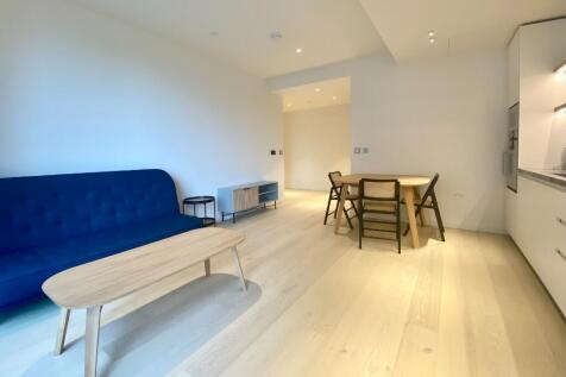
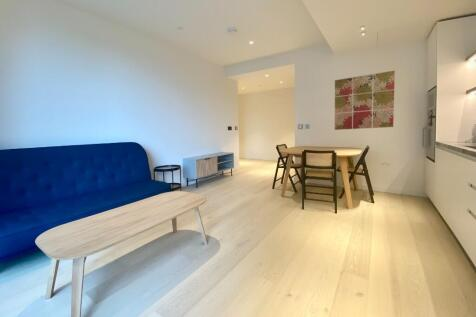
+ wall art [334,70,396,131]
